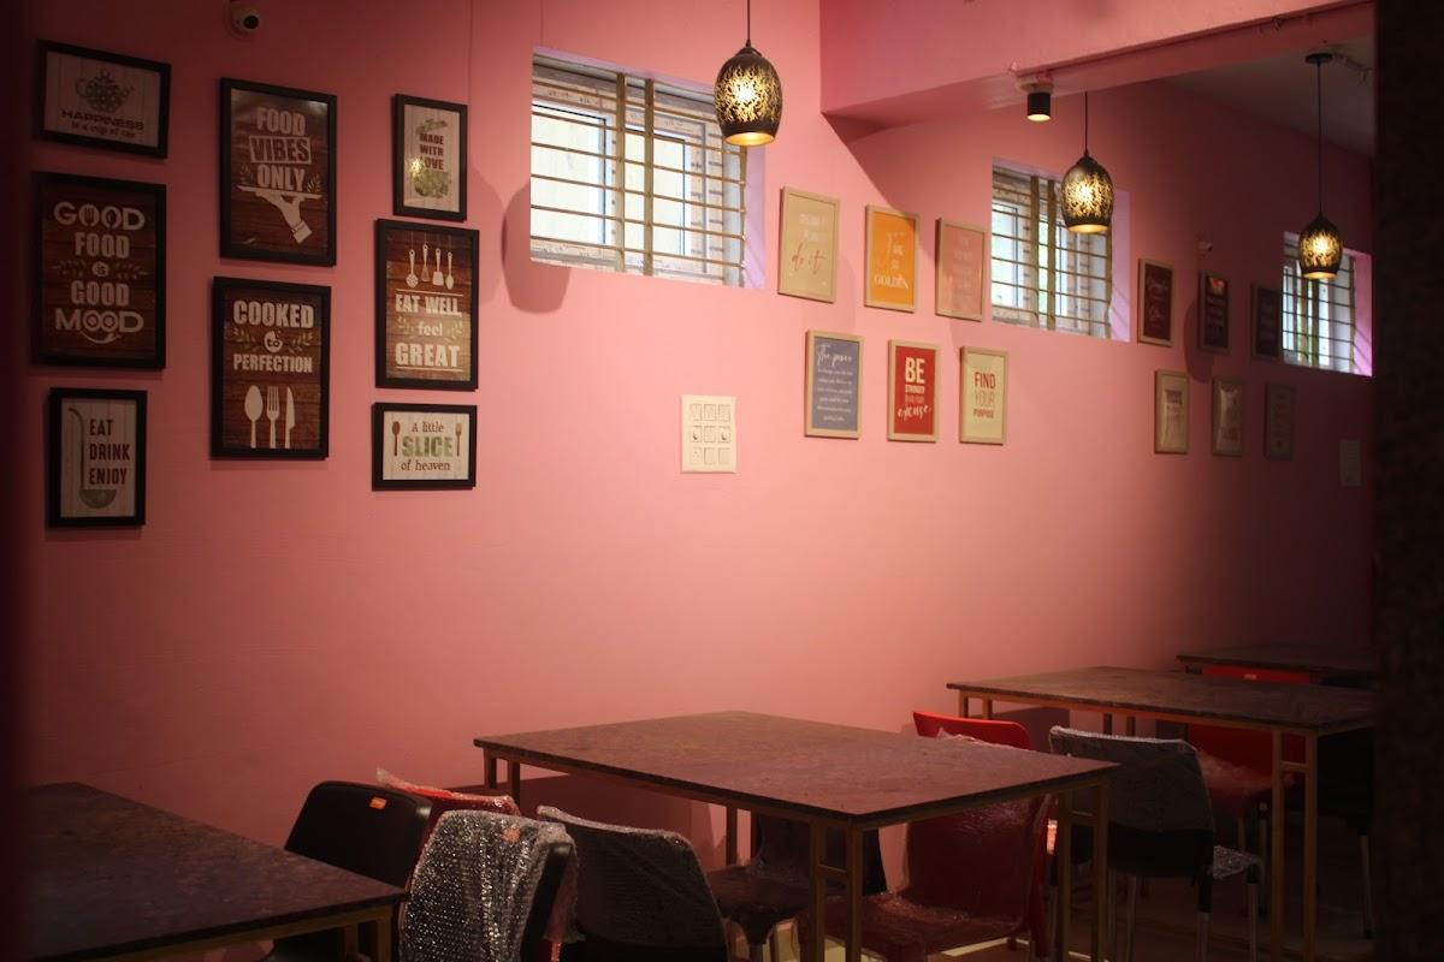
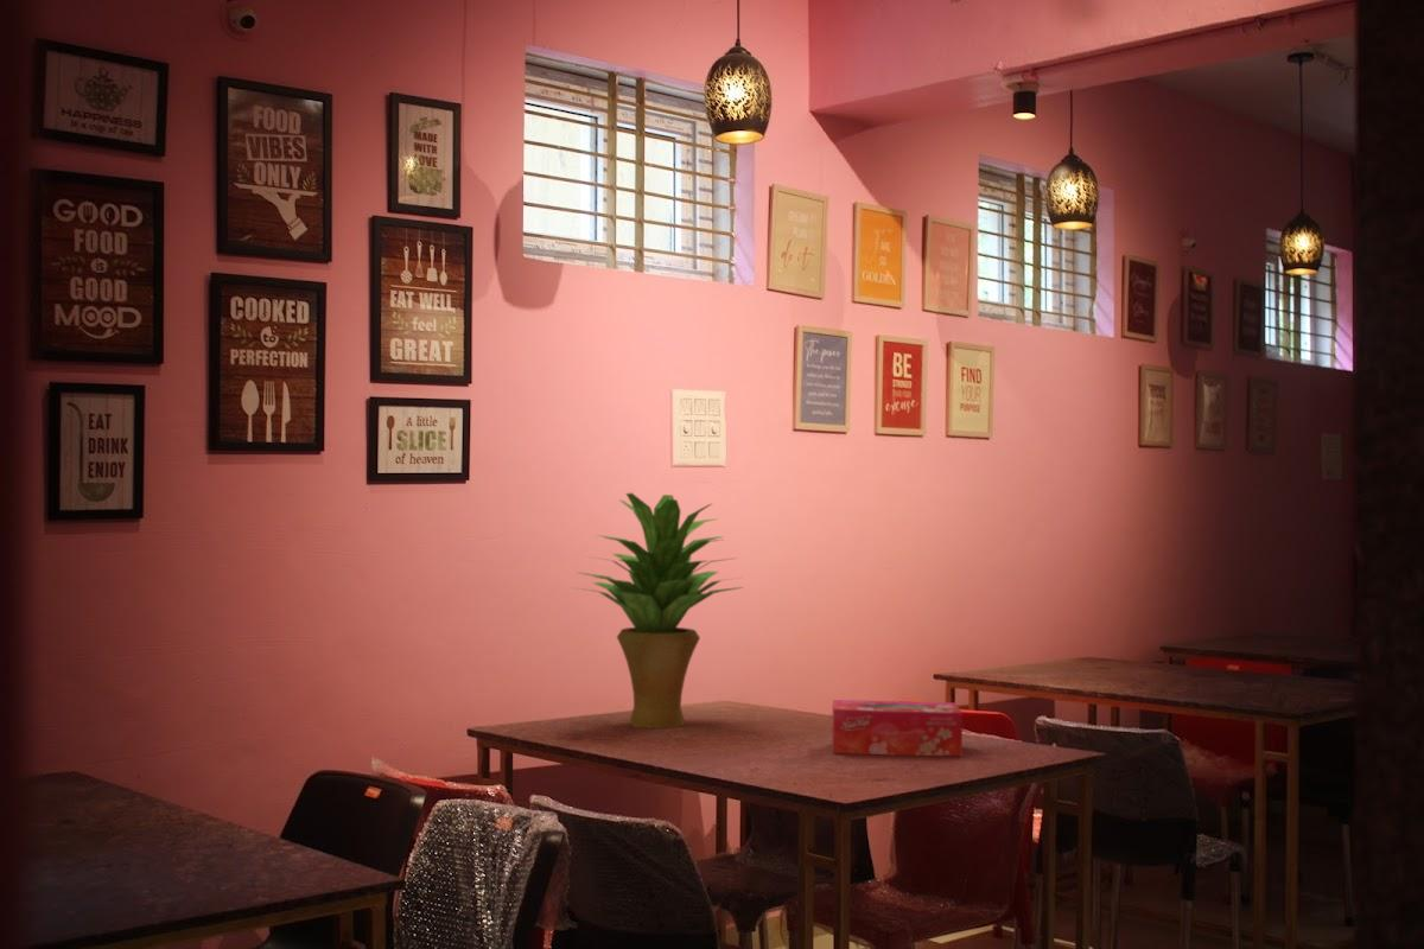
+ tissue box [831,699,964,757]
+ potted plant [571,491,745,730]
